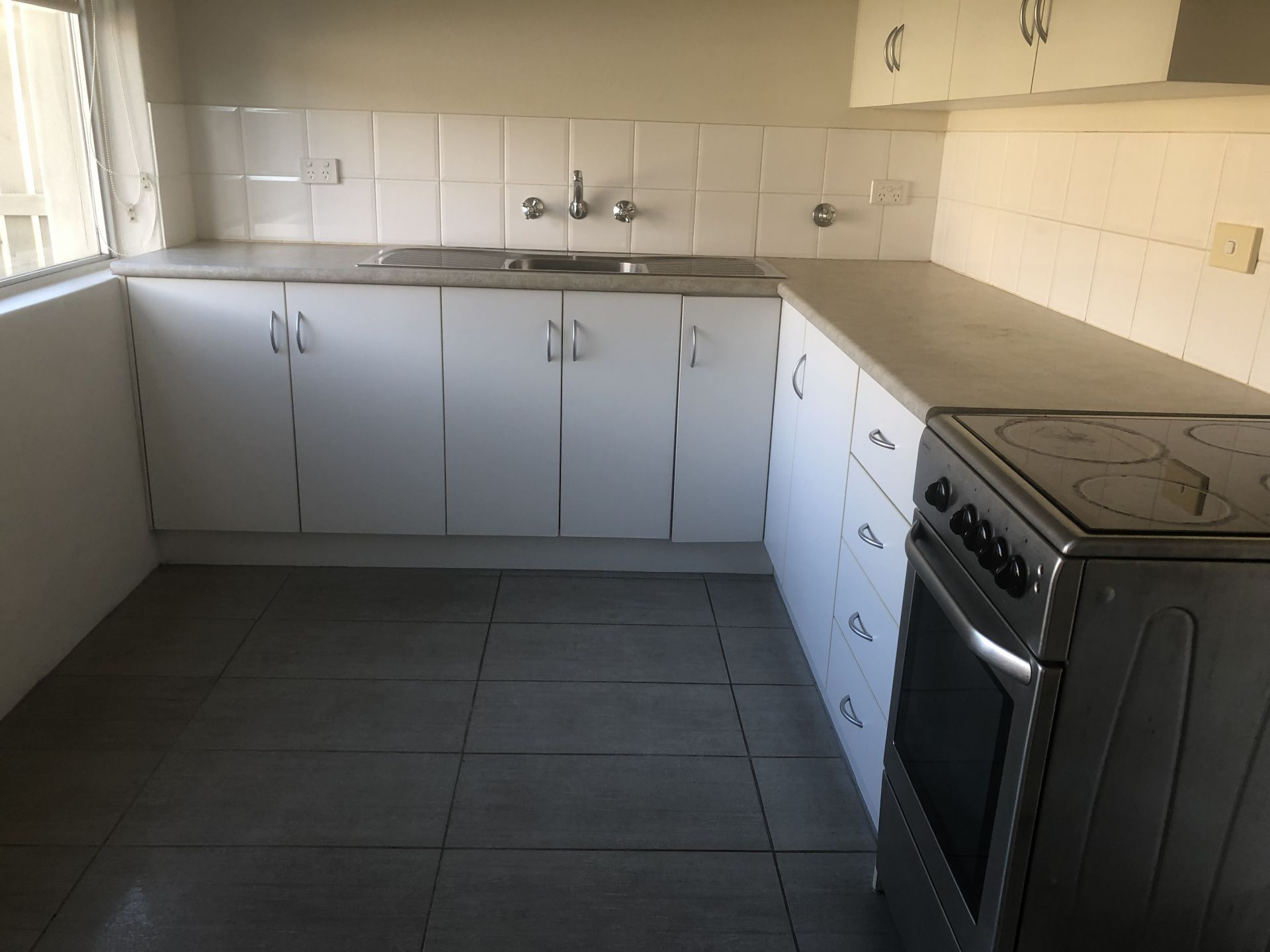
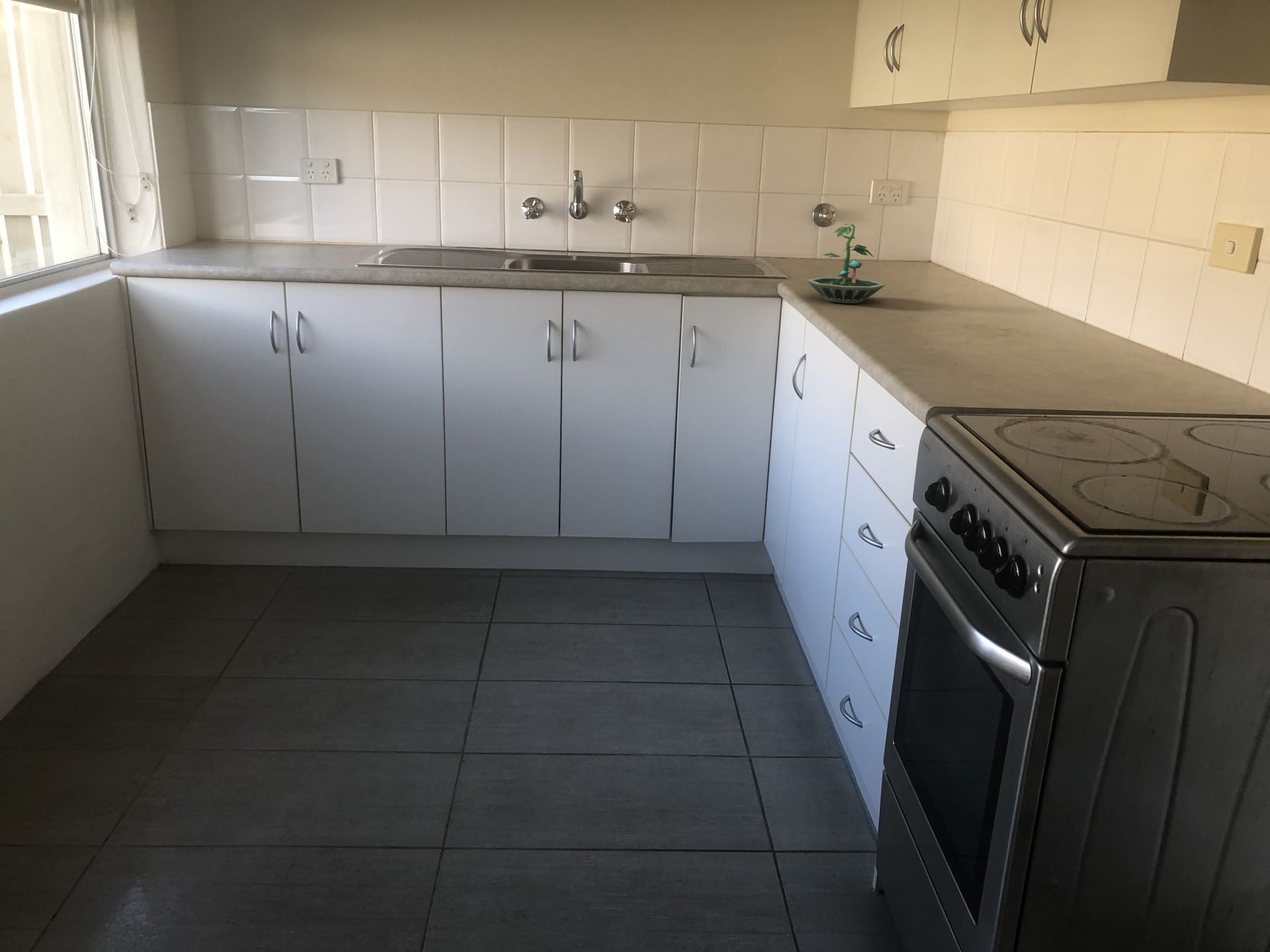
+ terrarium [806,223,886,304]
